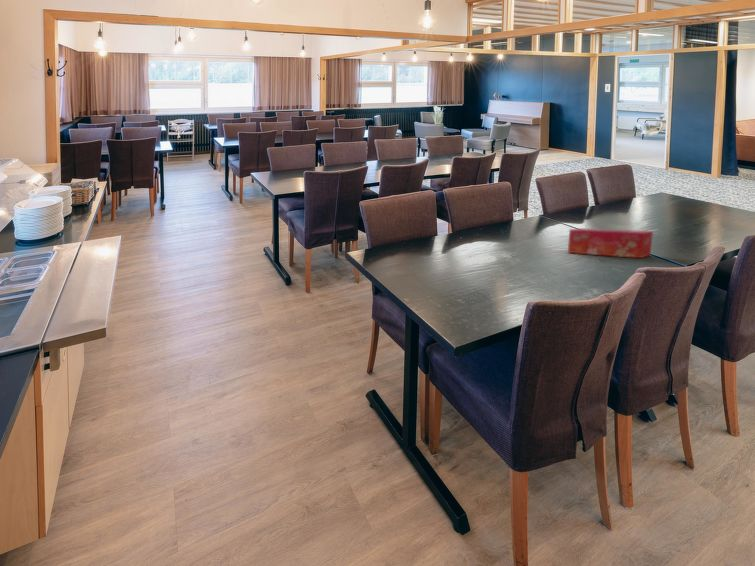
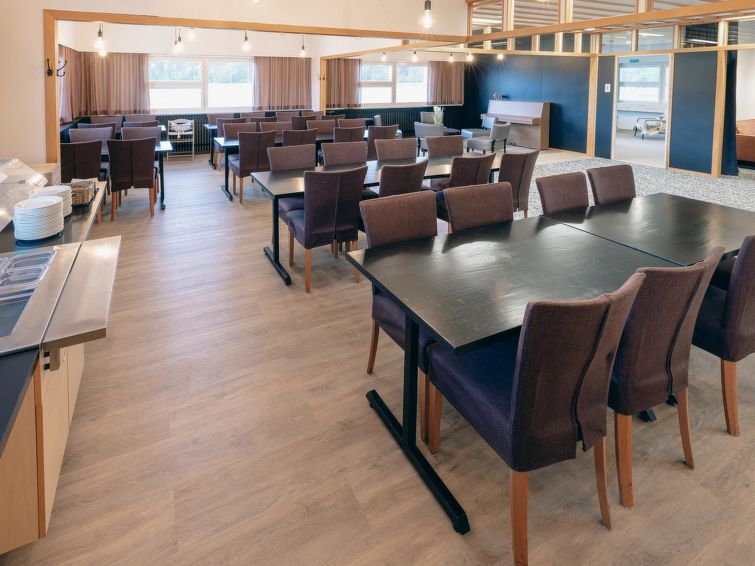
- tissue box [567,227,654,259]
